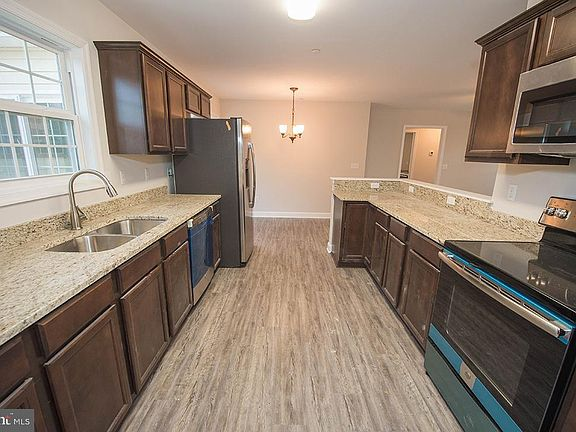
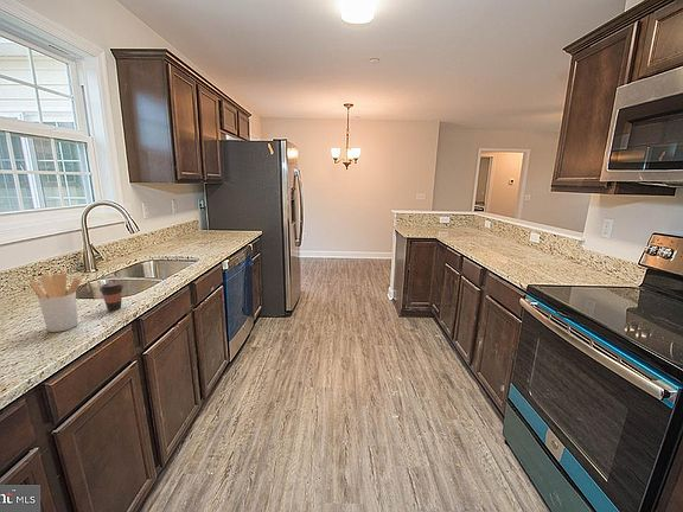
+ utensil holder [30,273,82,333]
+ coffee cup [98,281,125,312]
